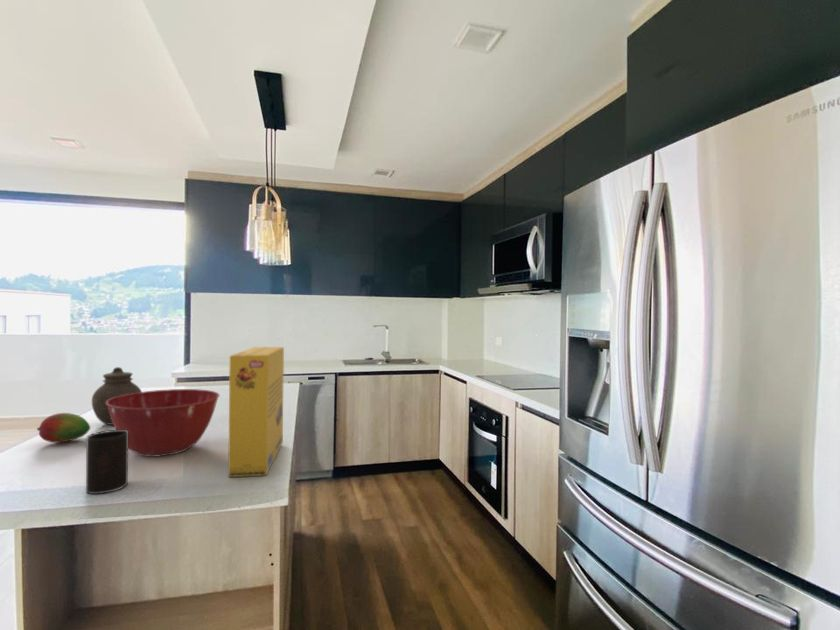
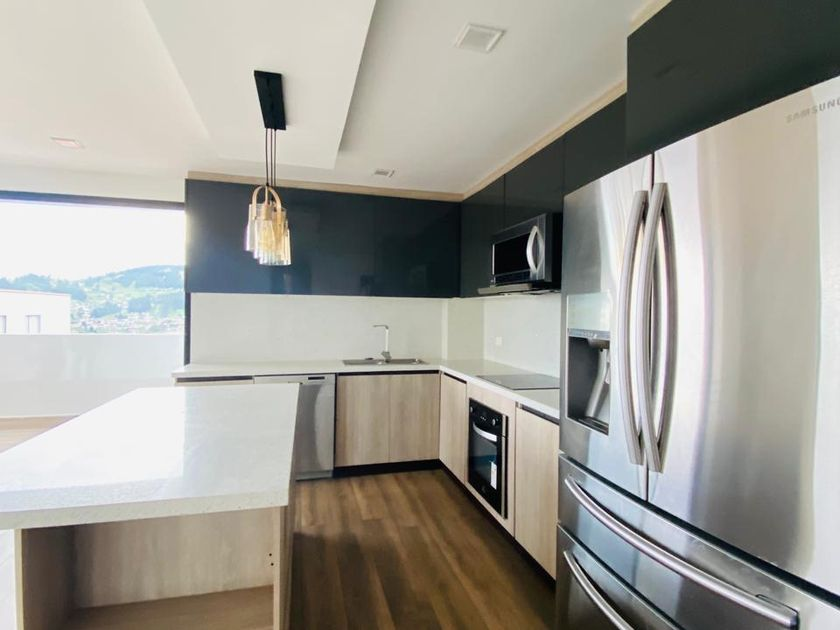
- cup [85,429,129,495]
- cereal box [227,346,285,478]
- jar [91,366,143,426]
- fruit [36,412,91,443]
- mixing bowl [106,388,221,458]
